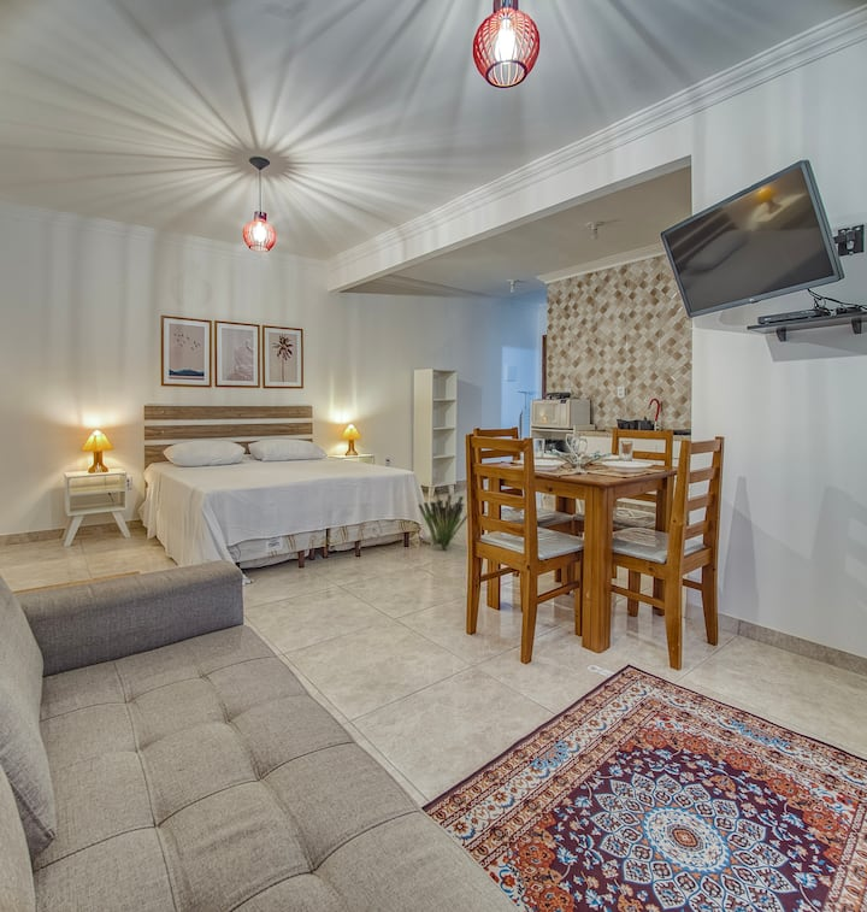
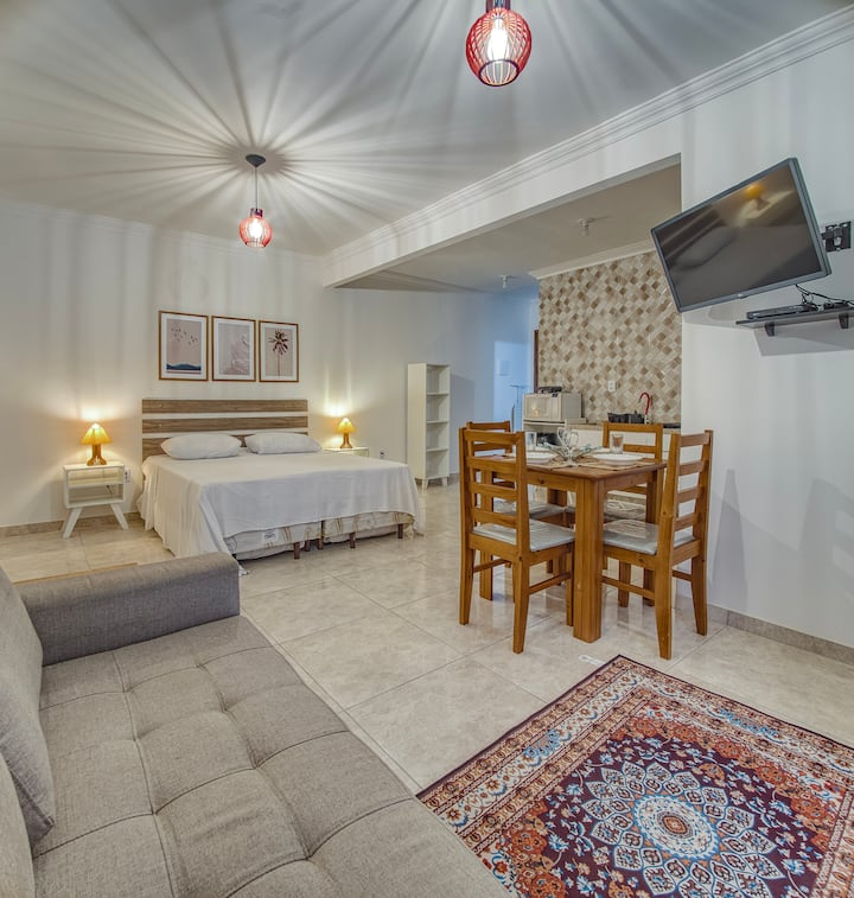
- decorative plant [417,488,468,552]
